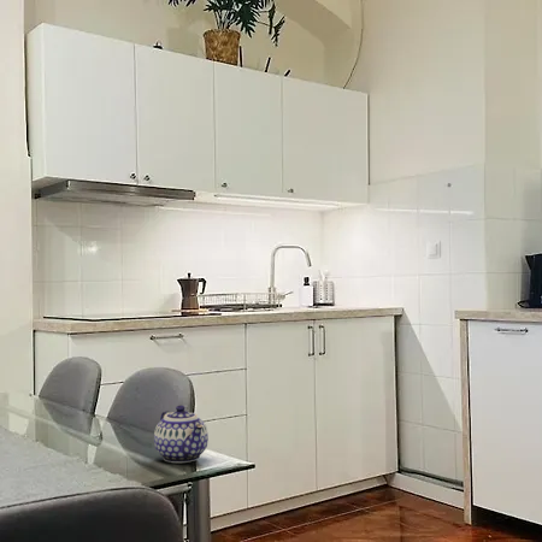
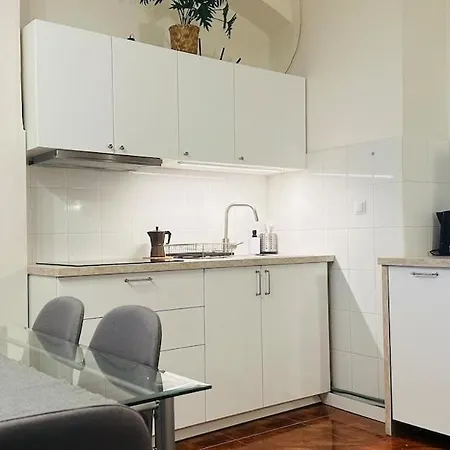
- teapot [153,405,210,464]
